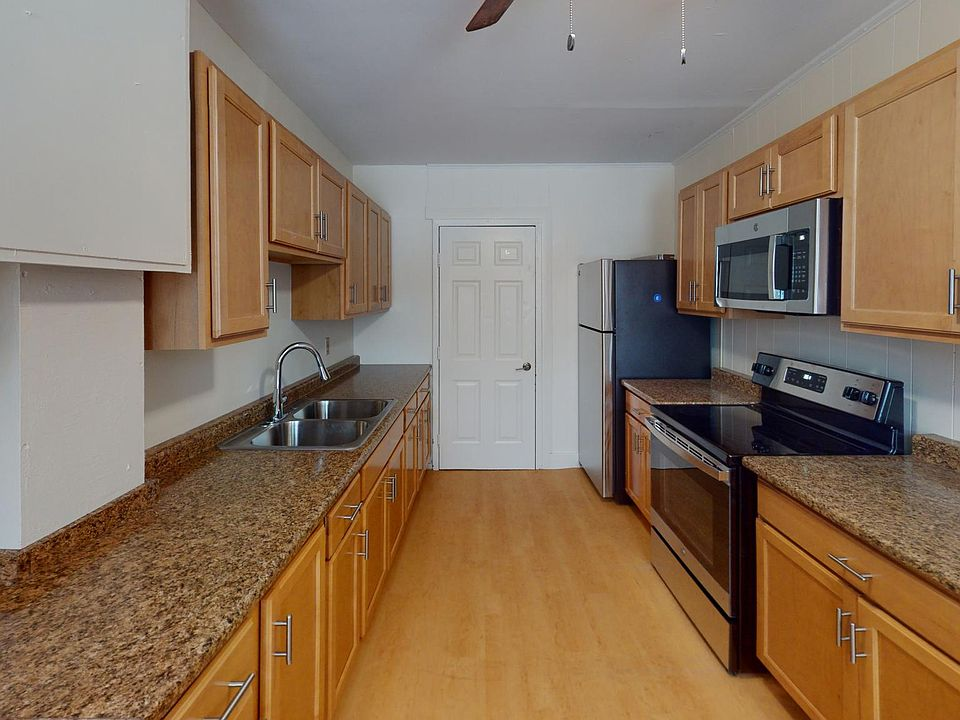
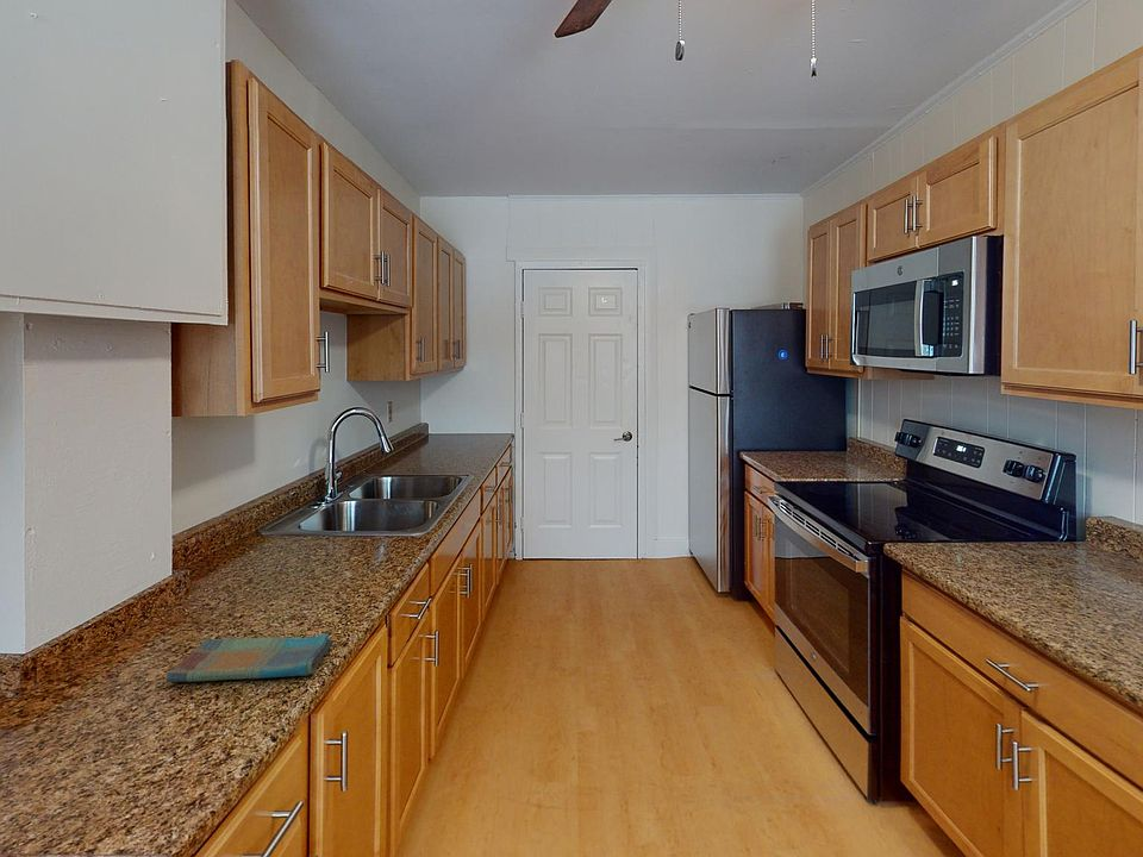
+ dish towel [165,632,333,683]
